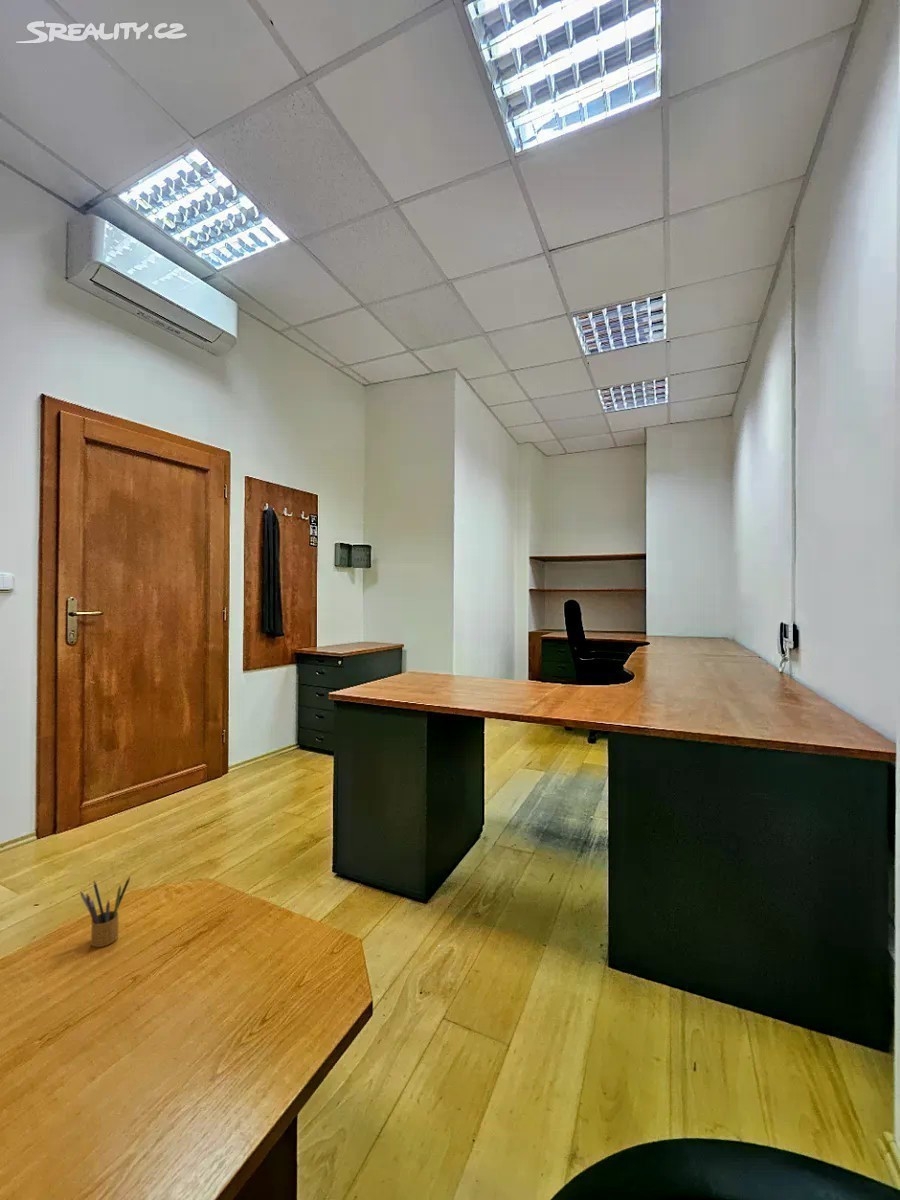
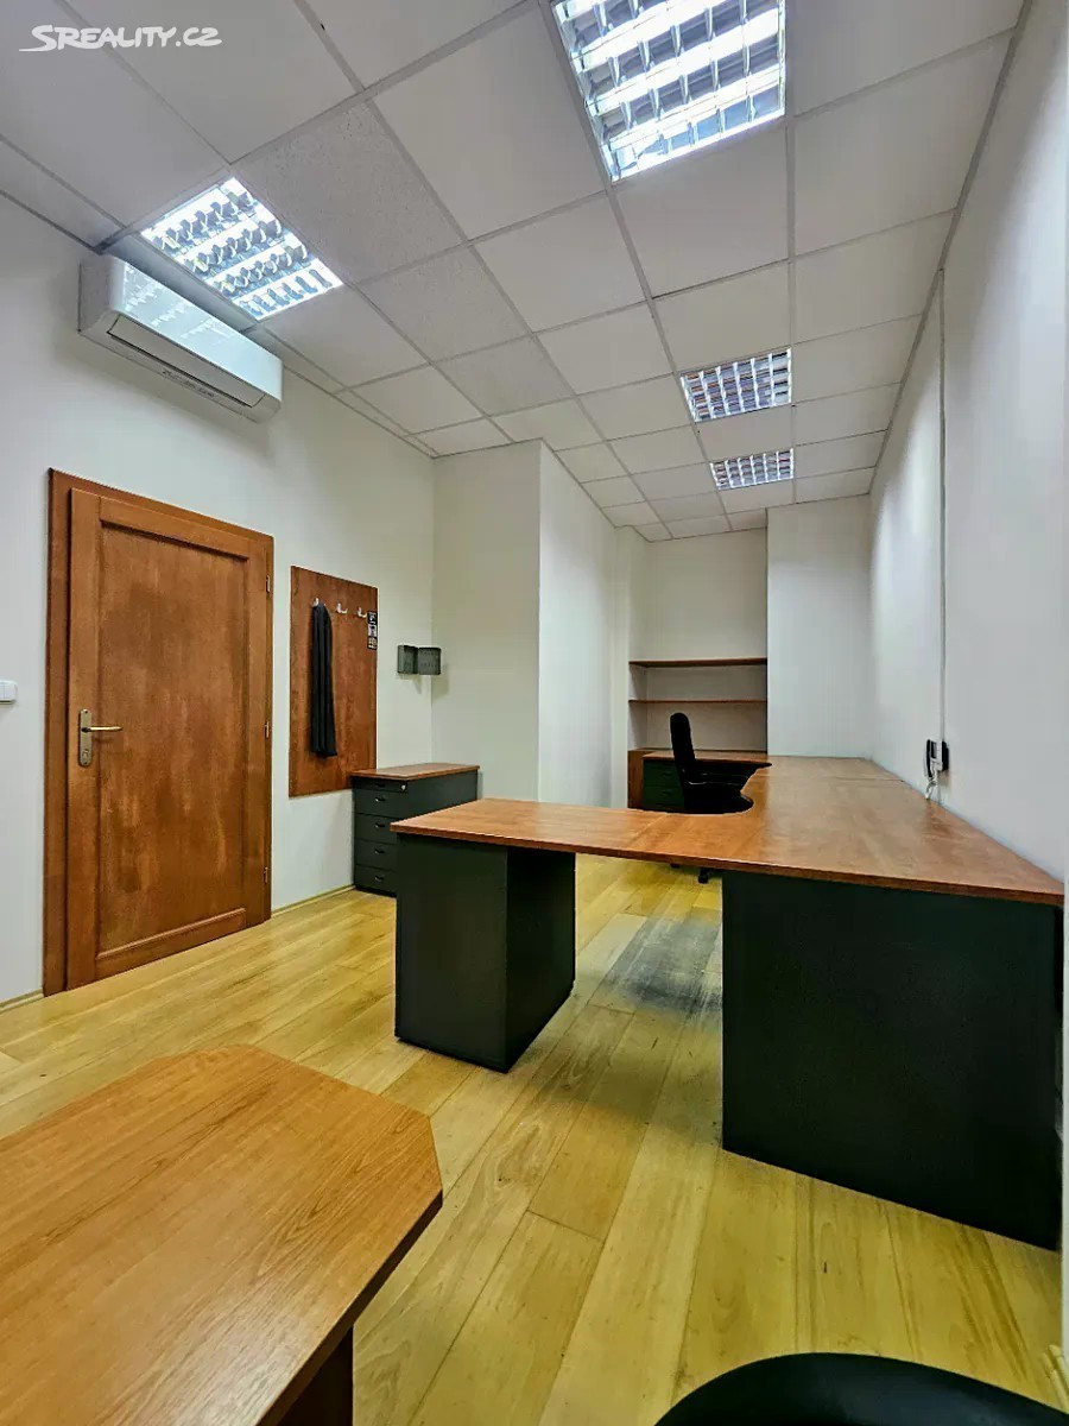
- pencil box [79,875,131,948]
